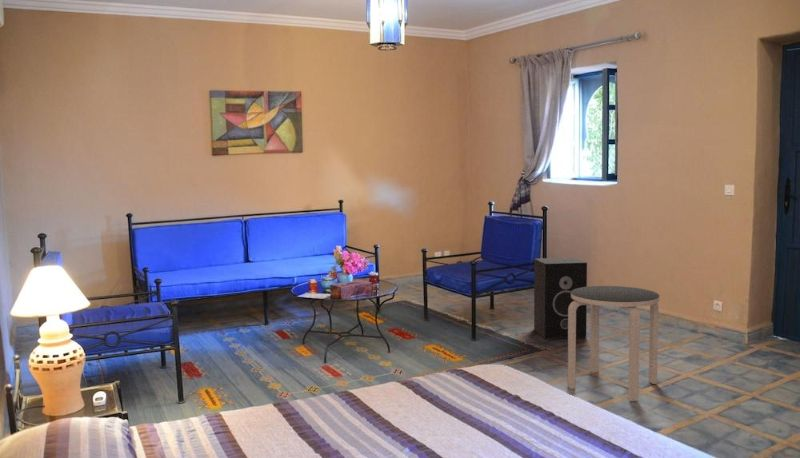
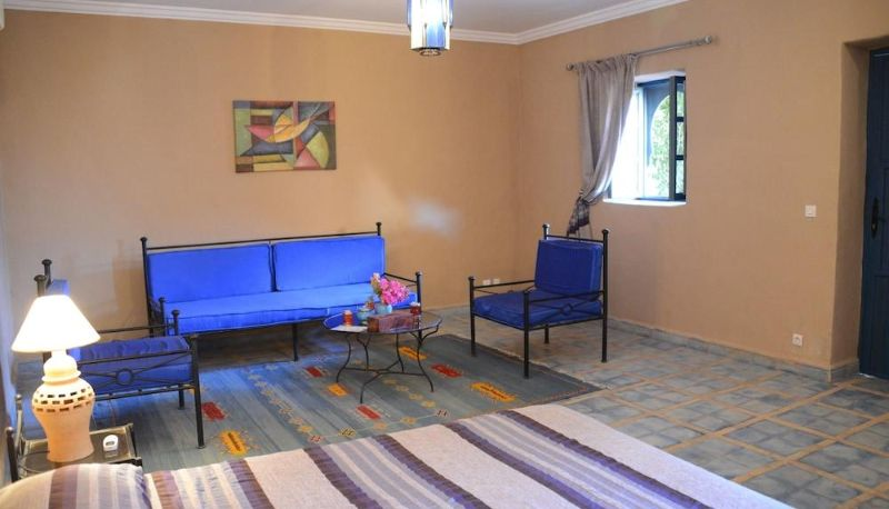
- side table [567,285,660,402]
- speaker [533,257,588,340]
